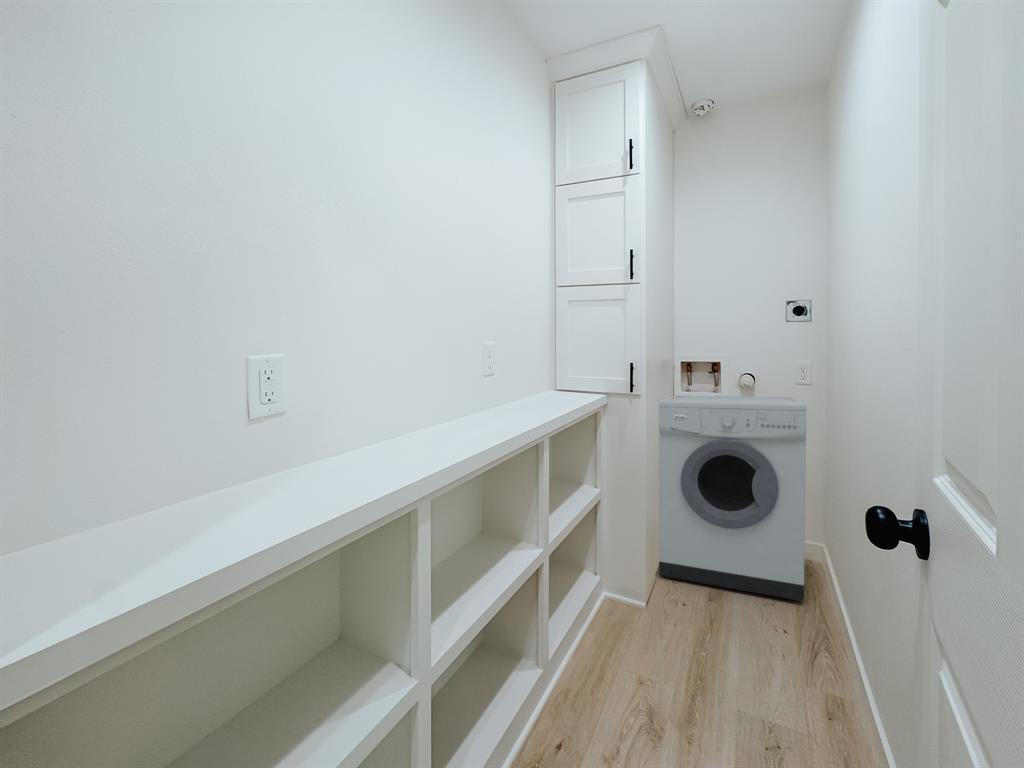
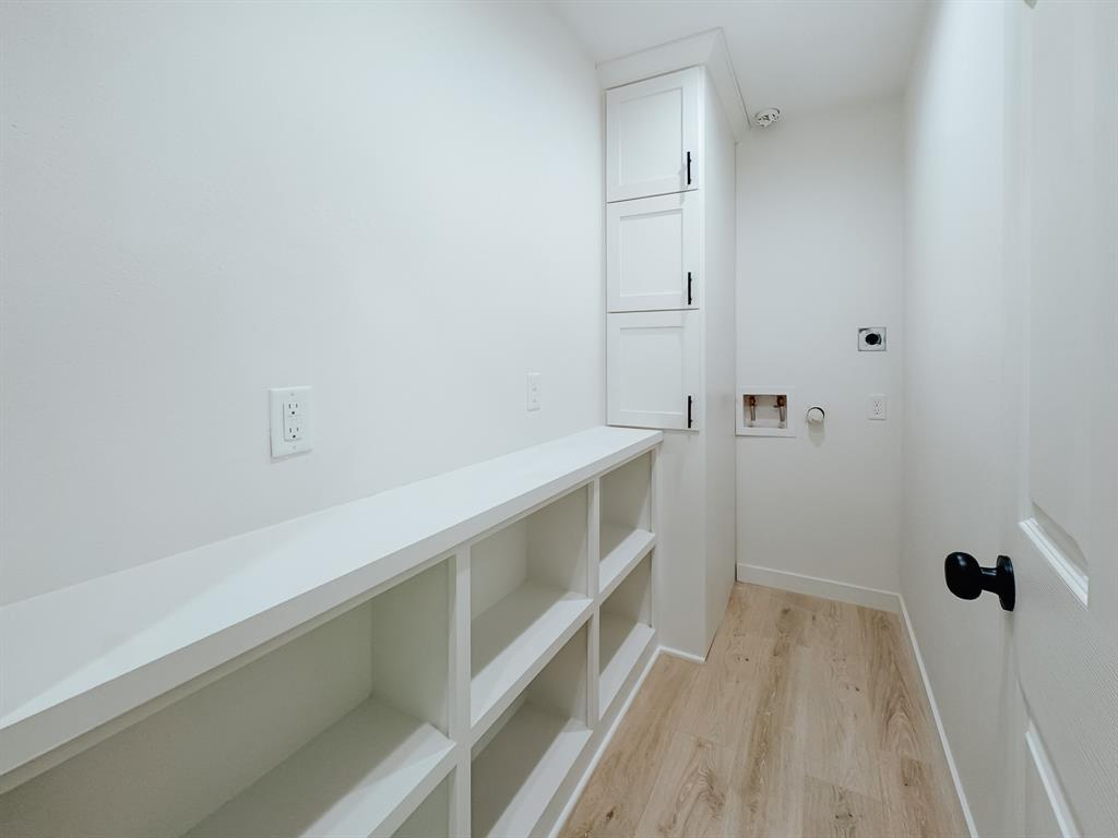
- washing machine [658,395,807,602]
